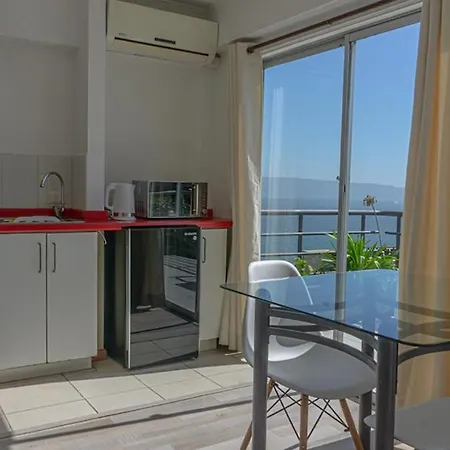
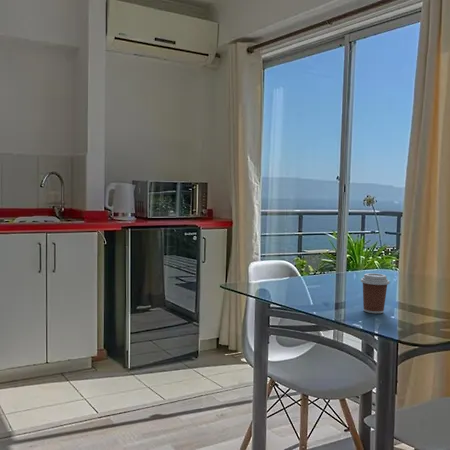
+ coffee cup [360,272,391,314]
